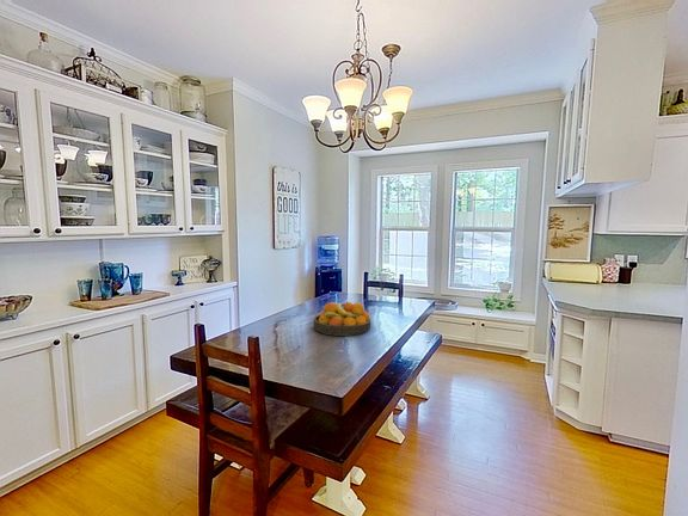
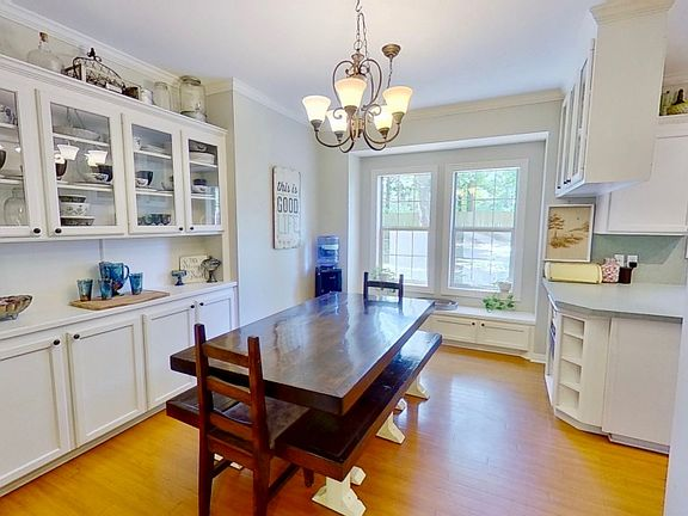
- fruit bowl [313,301,371,337]
